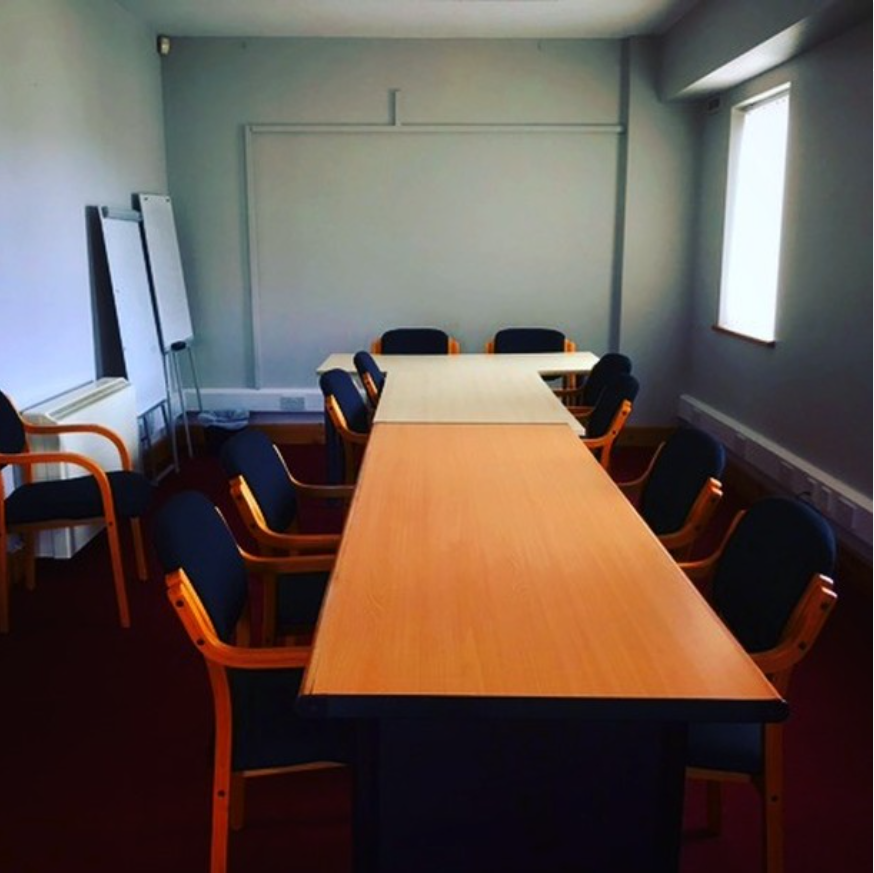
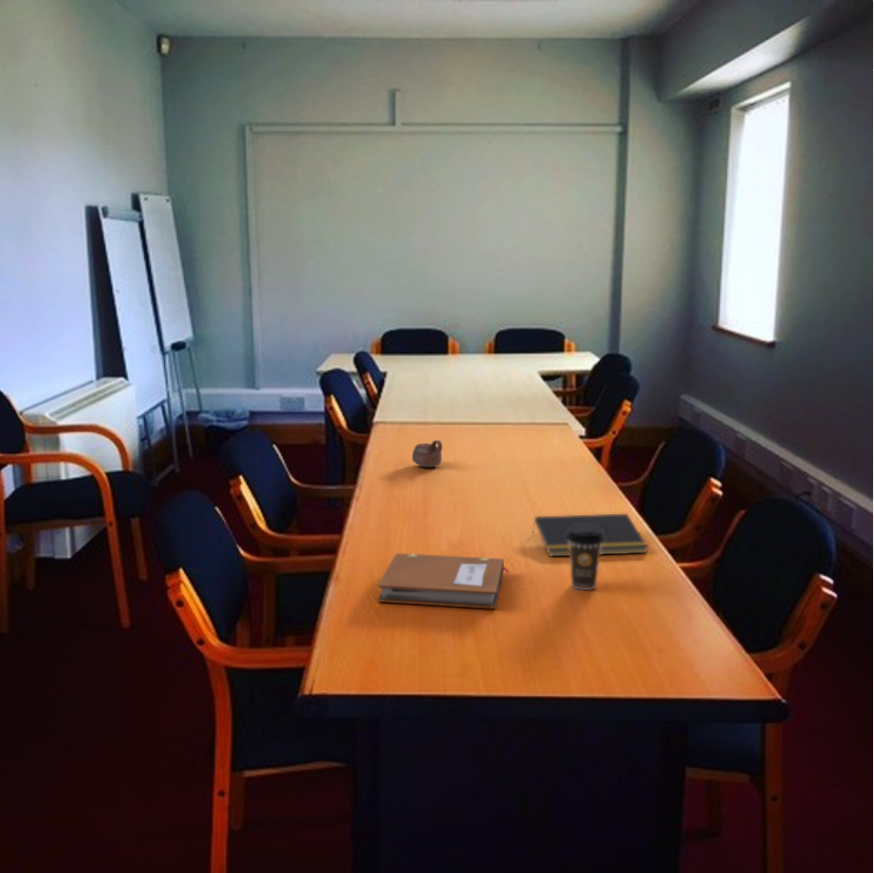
+ coffee cup [566,526,604,591]
+ notebook [376,552,510,610]
+ cup [411,439,443,468]
+ notepad [531,513,649,557]
